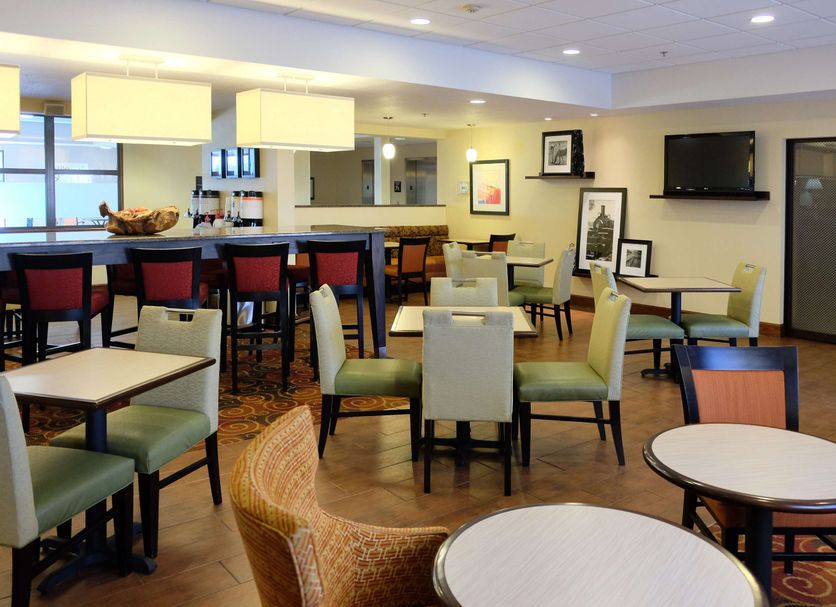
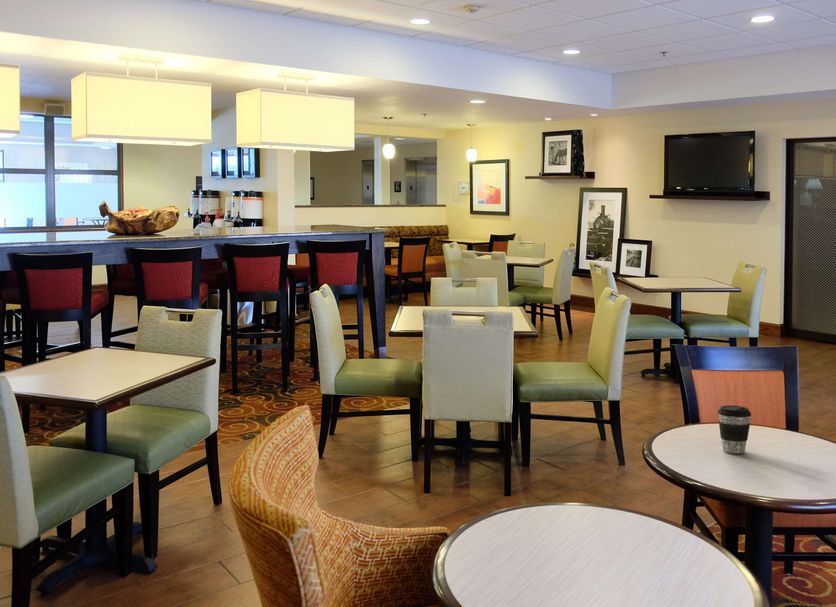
+ coffee cup [717,404,752,454]
